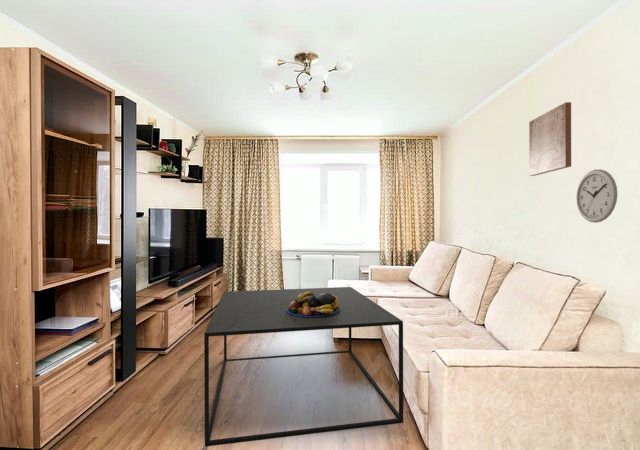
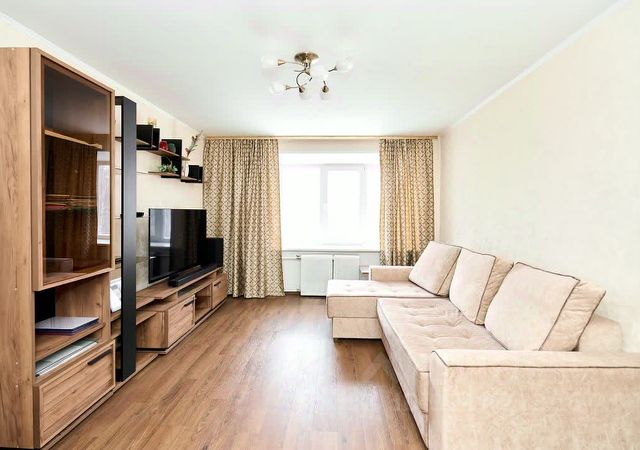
- wall clock [575,168,619,224]
- wall art [528,101,572,177]
- fruit bowl [287,292,340,318]
- coffee table [203,286,404,448]
